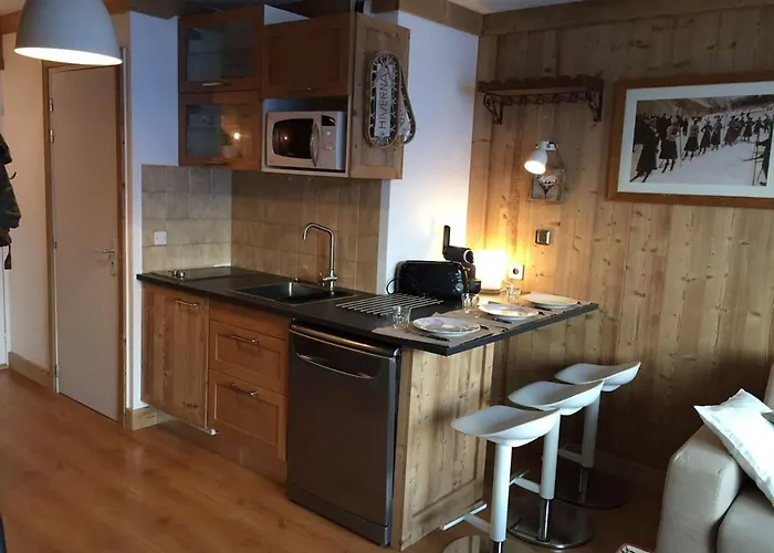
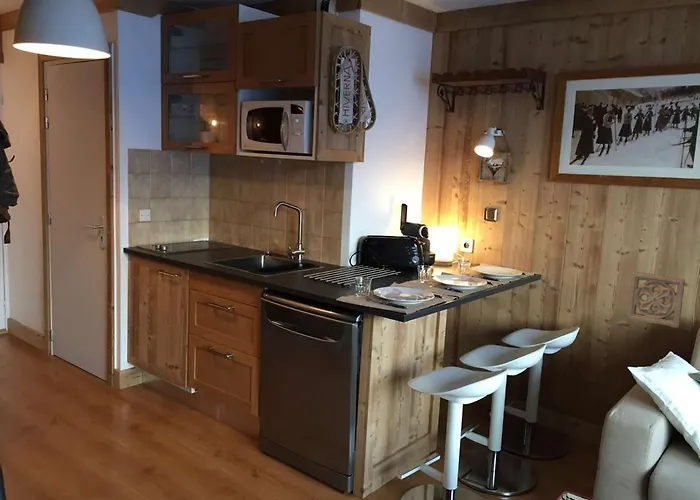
+ wall ornament [627,271,686,329]
